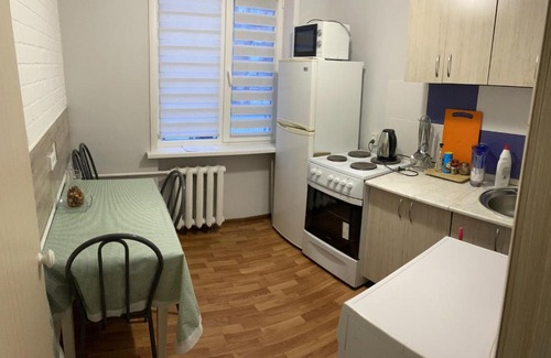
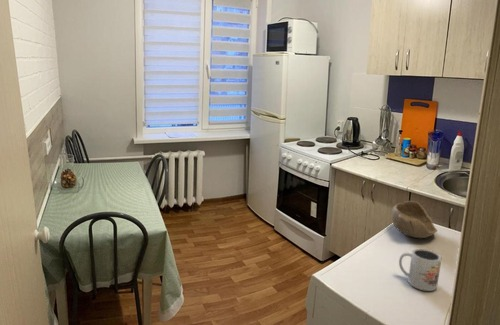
+ bowl [391,200,438,239]
+ mug [398,248,443,292]
